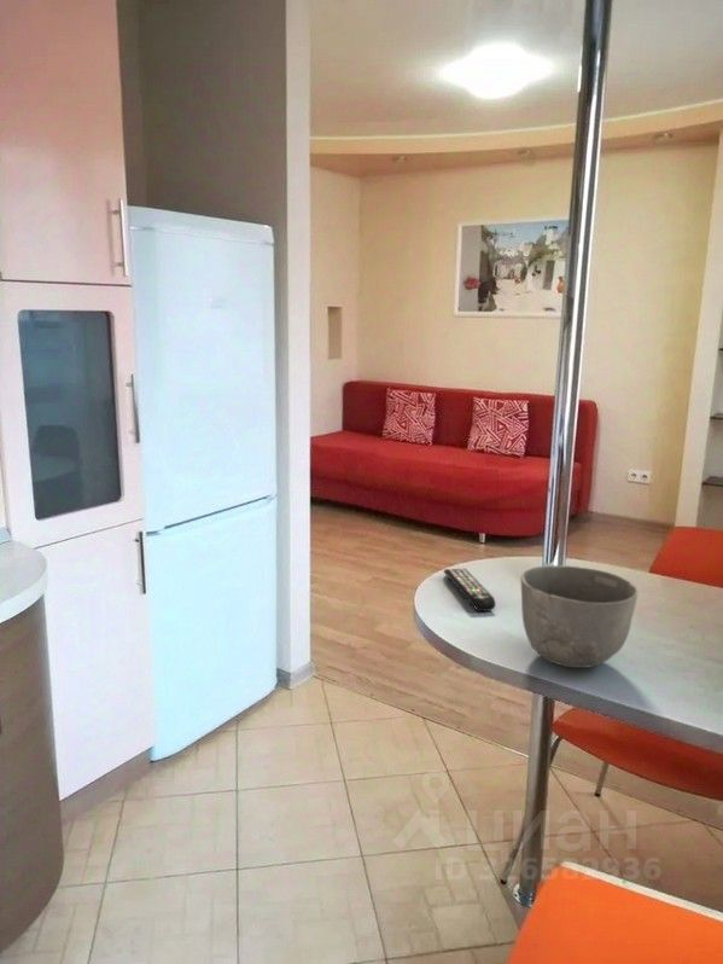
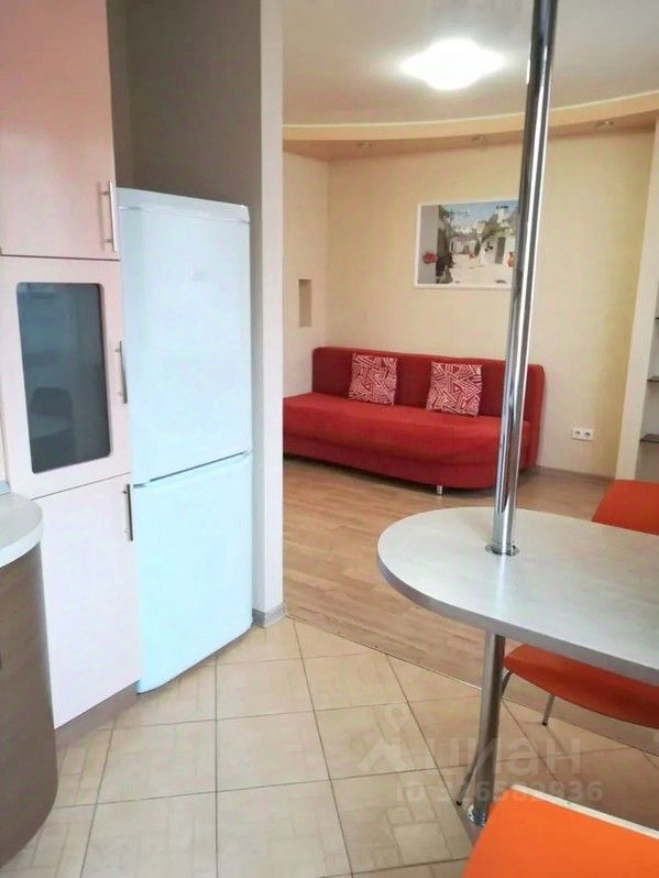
- bowl [520,564,640,669]
- remote control [443,567,497,612]
